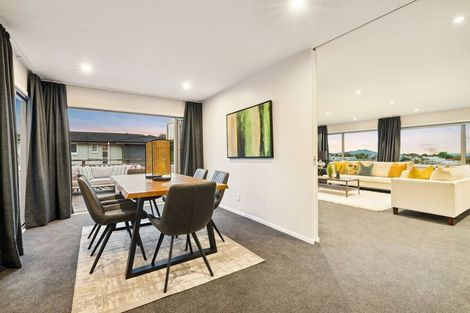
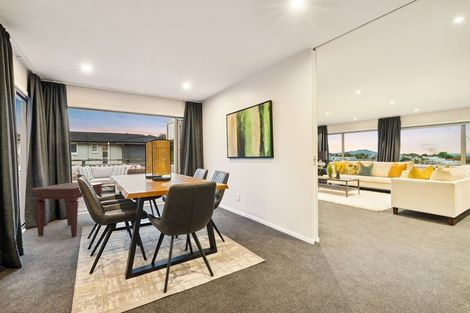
+ side table [29,182,105,238]
